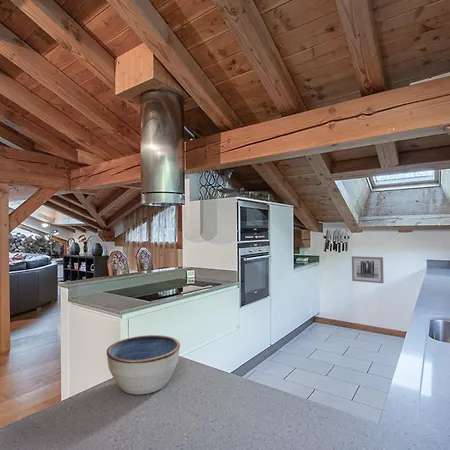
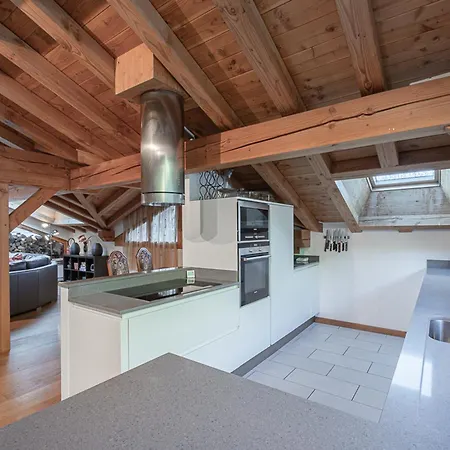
- wall art [351,255,385,284]
- bowl [106,334,181,395]
